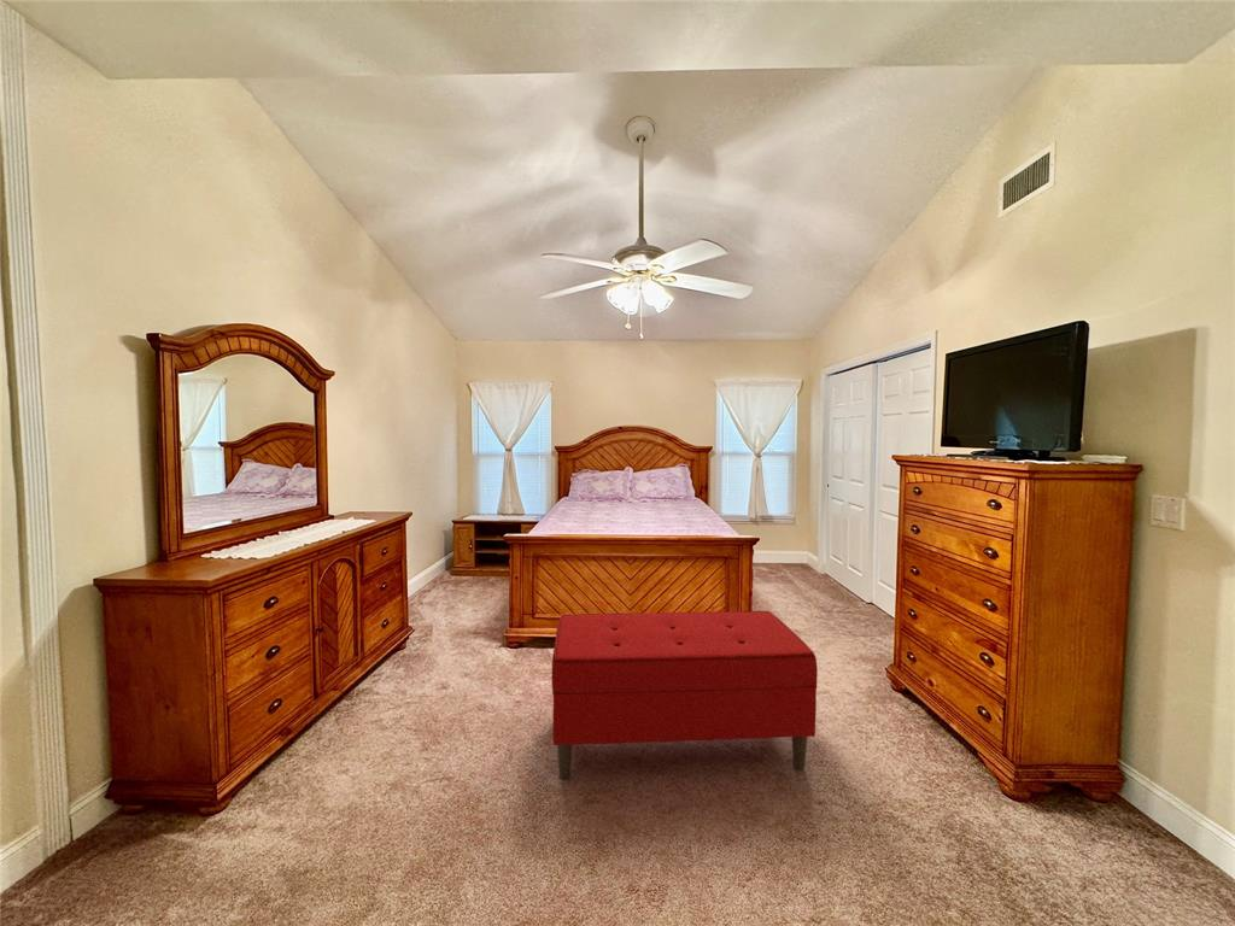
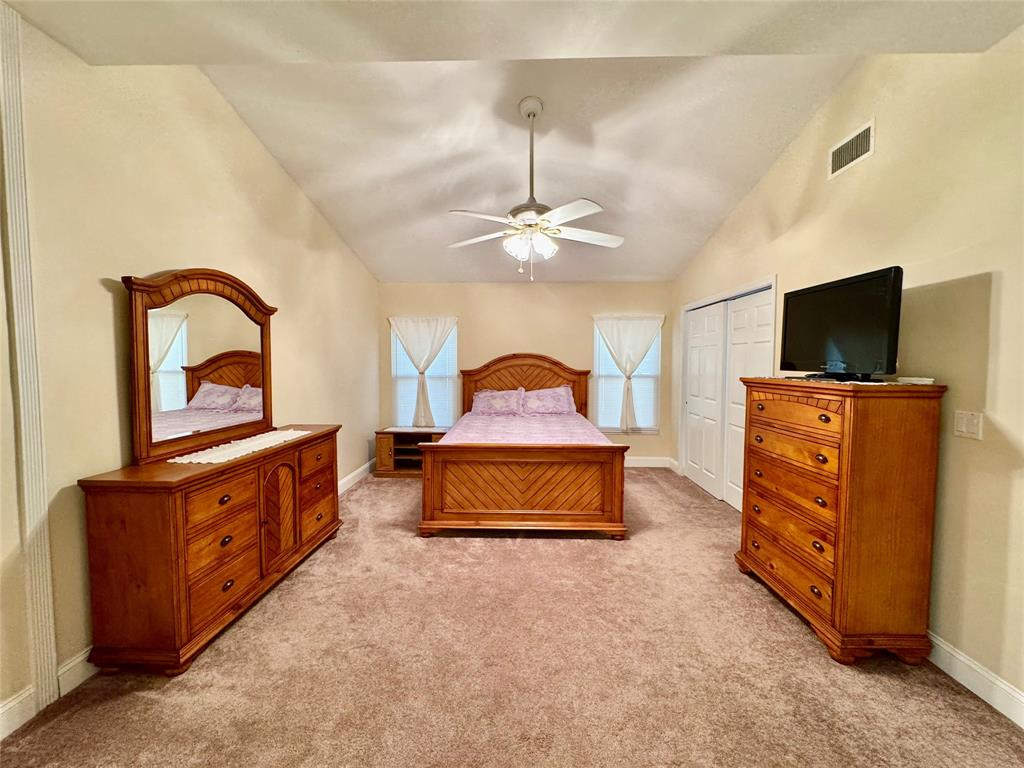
- bench [550,610,819,780]
